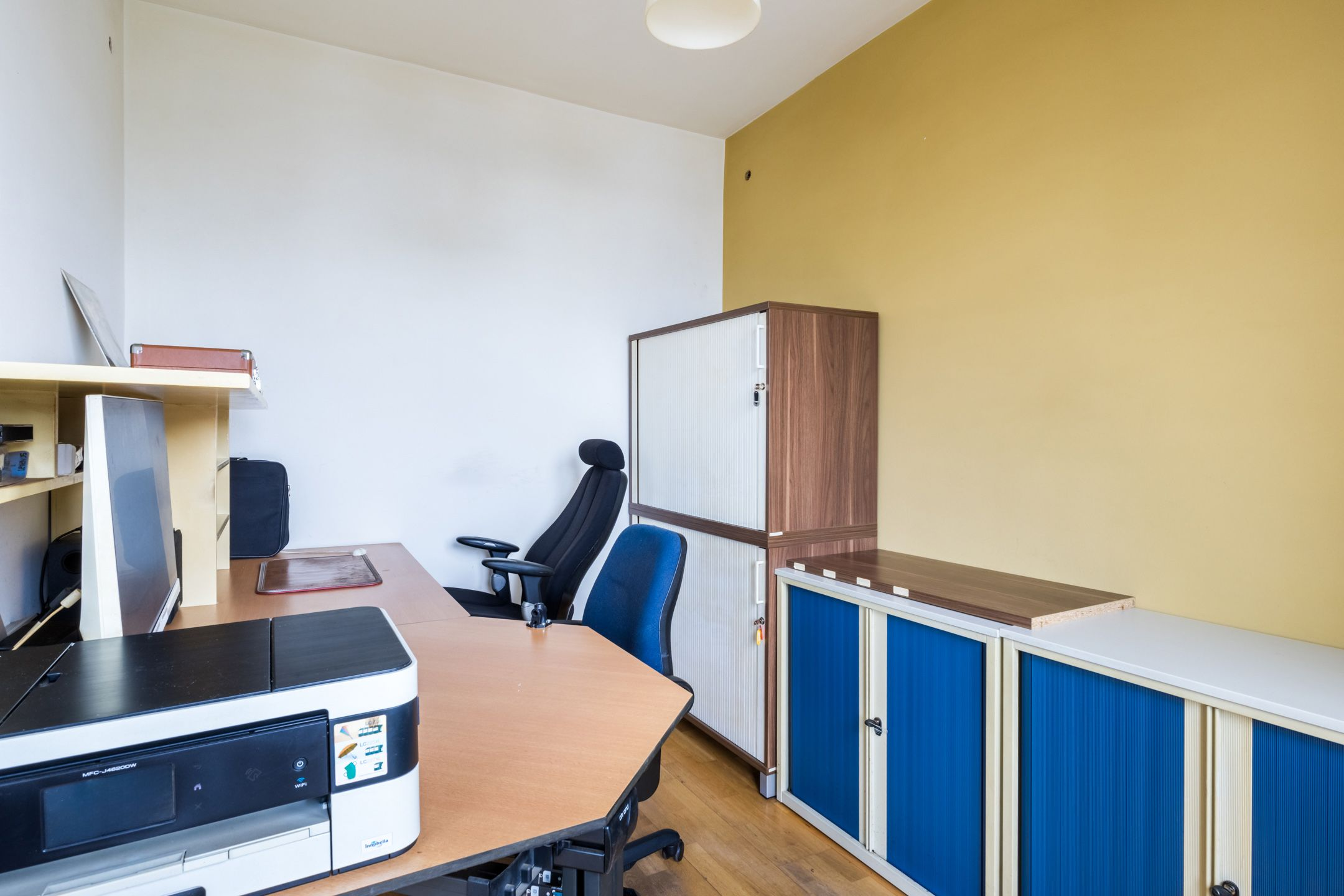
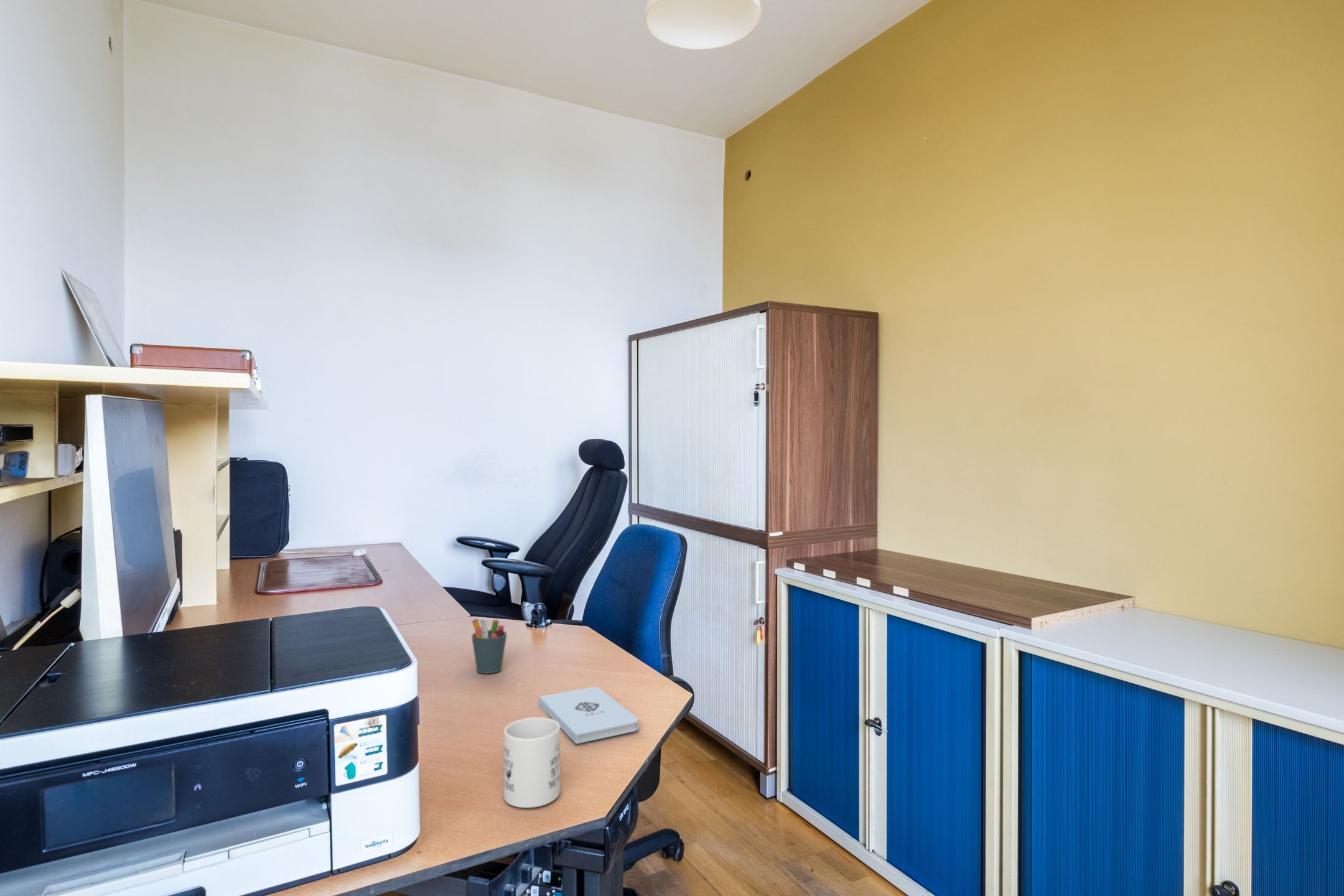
+ mug [503,717,561,808]
+ notepad [538,686,639,745]
+ pen holder [471,618,508,674]
